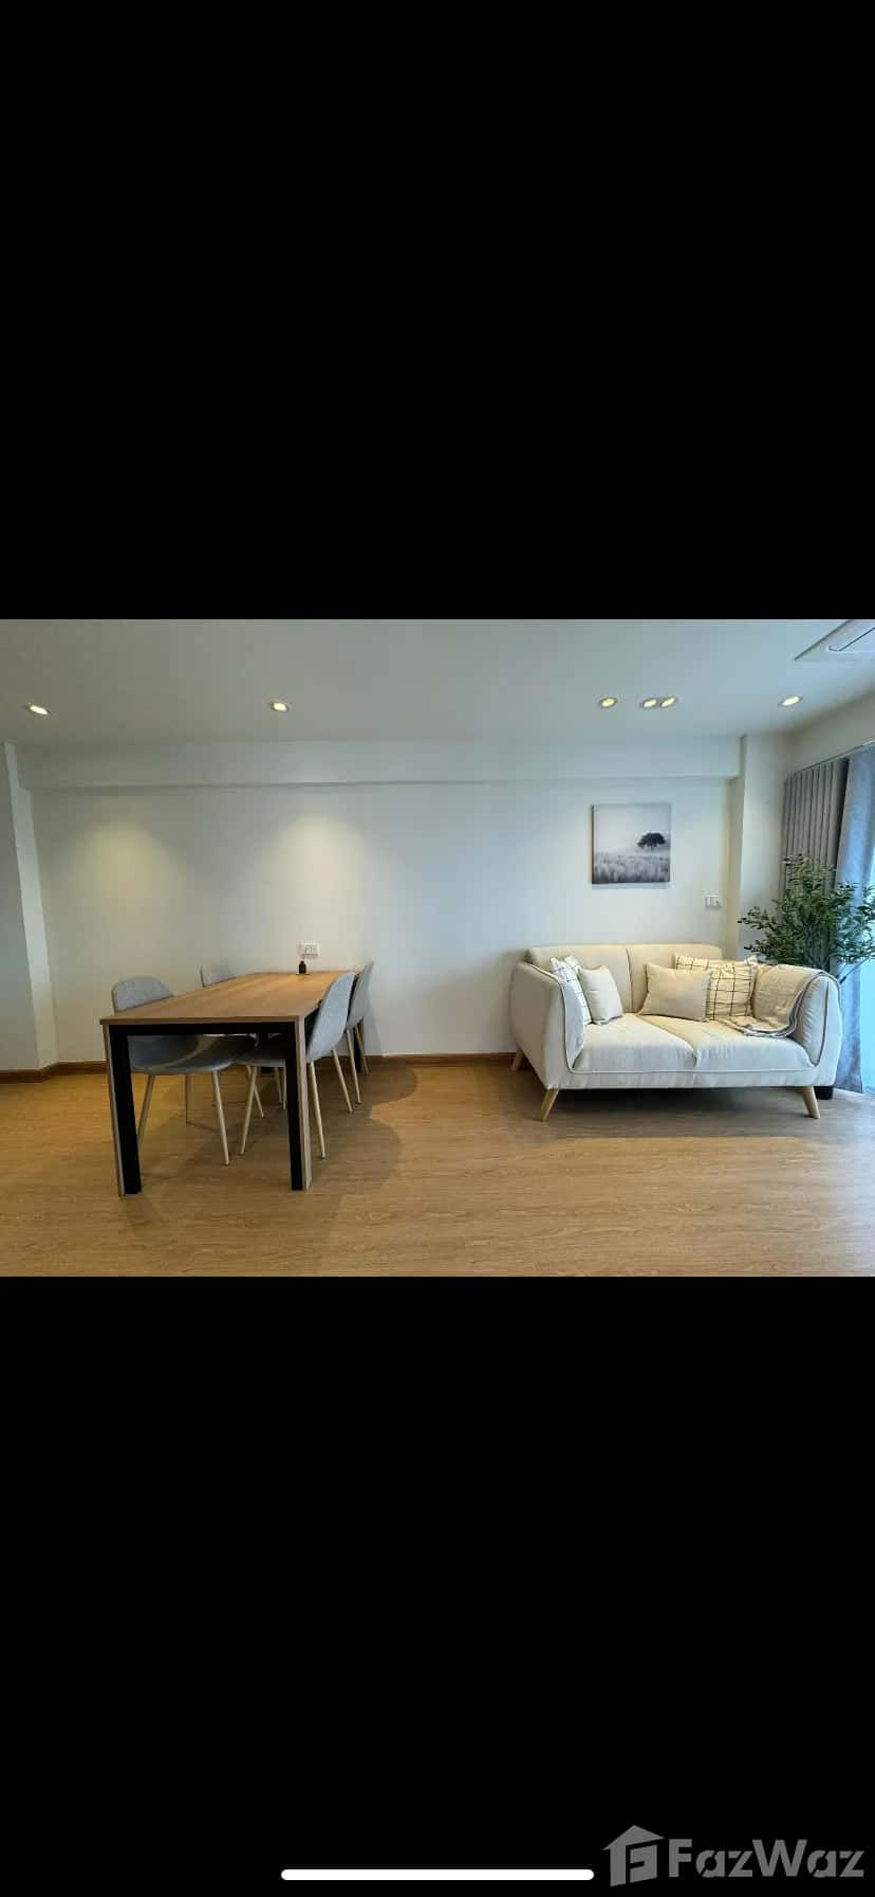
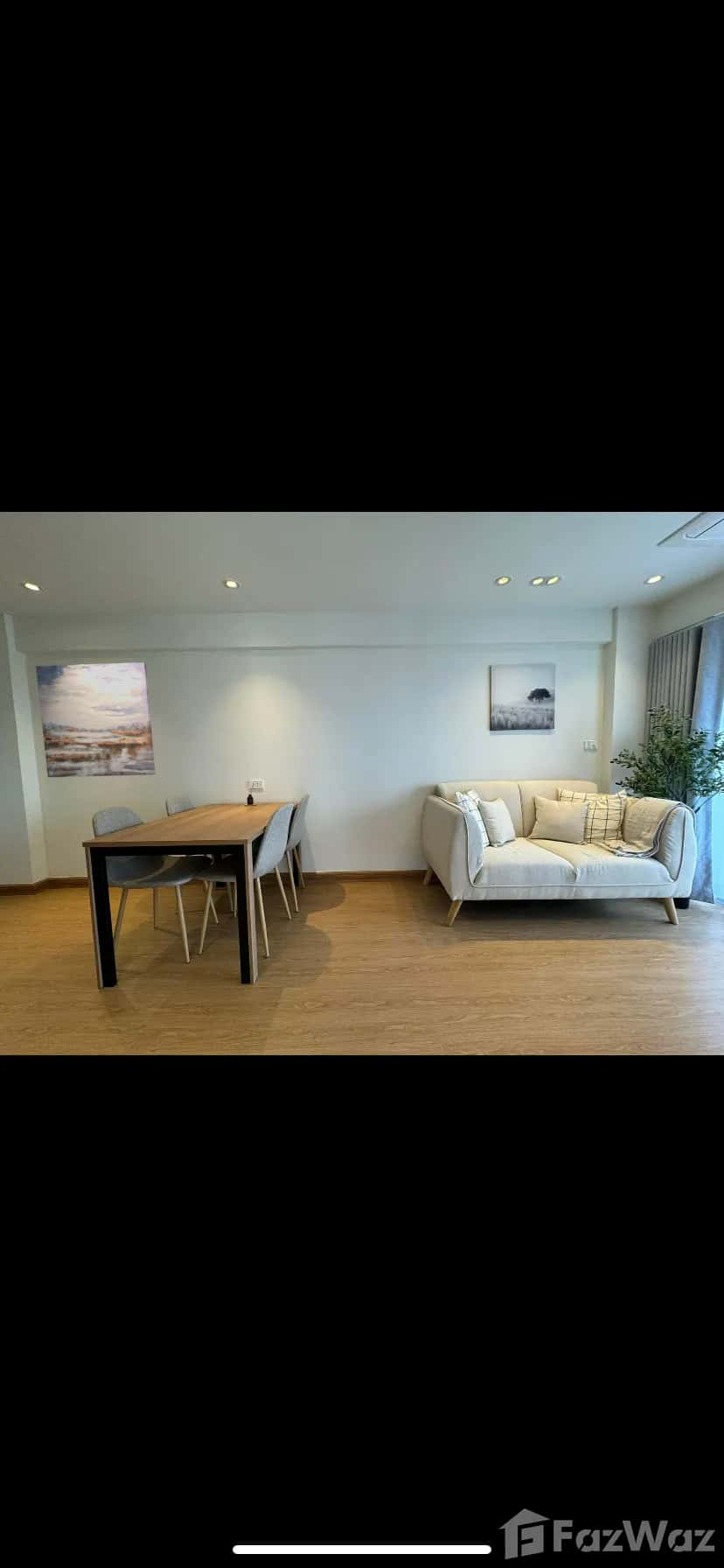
+ wall art [35,662,156,778]
